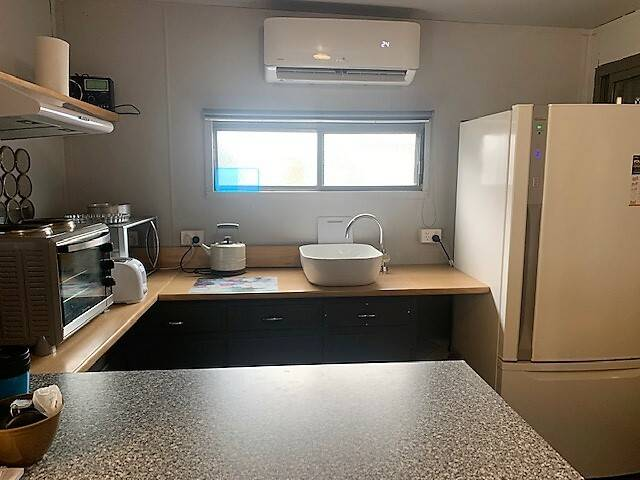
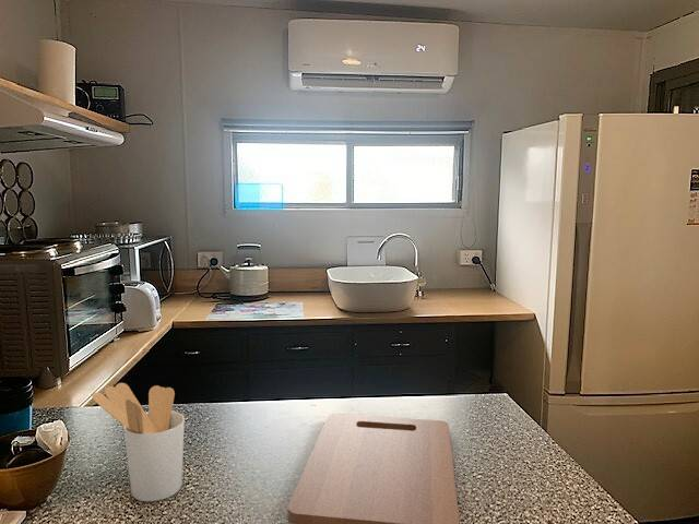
+ utensil holder [92,382,186,502]
+ cutting board [287,413,460,524]
